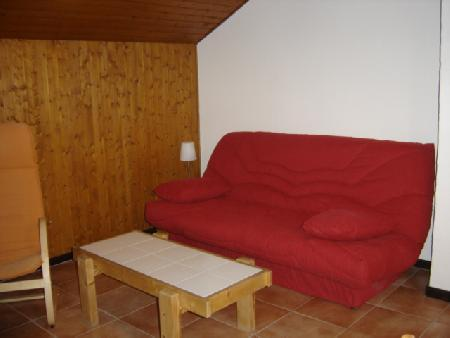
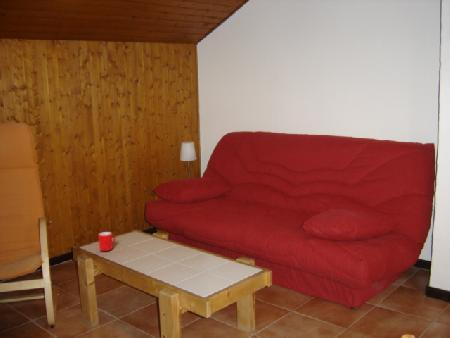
+ cup [97,231,116,252]
